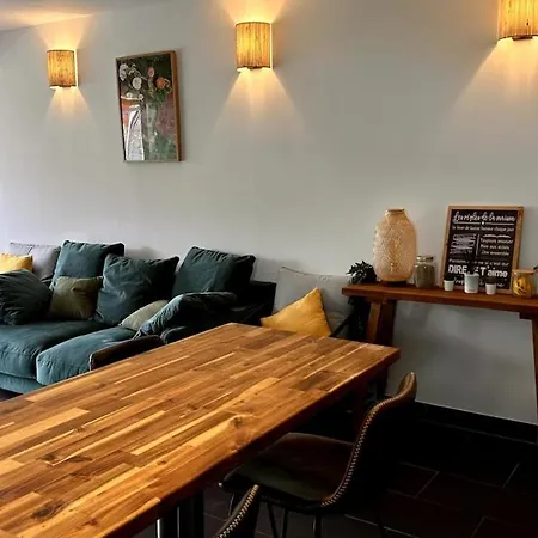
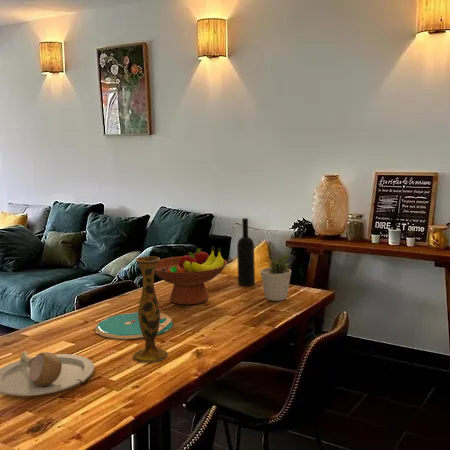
+ potted plant [259,251,293,302]
+ fruit bowl [154,245,228,306]
+ plate [0,350,95,397]
+ vase [132,256,169,363]
+ wine bottle [236,217,256,287]
+ plate [94,310,174,340]
